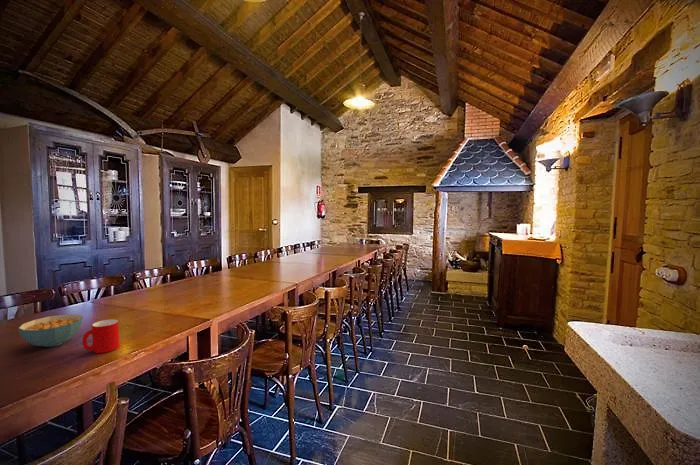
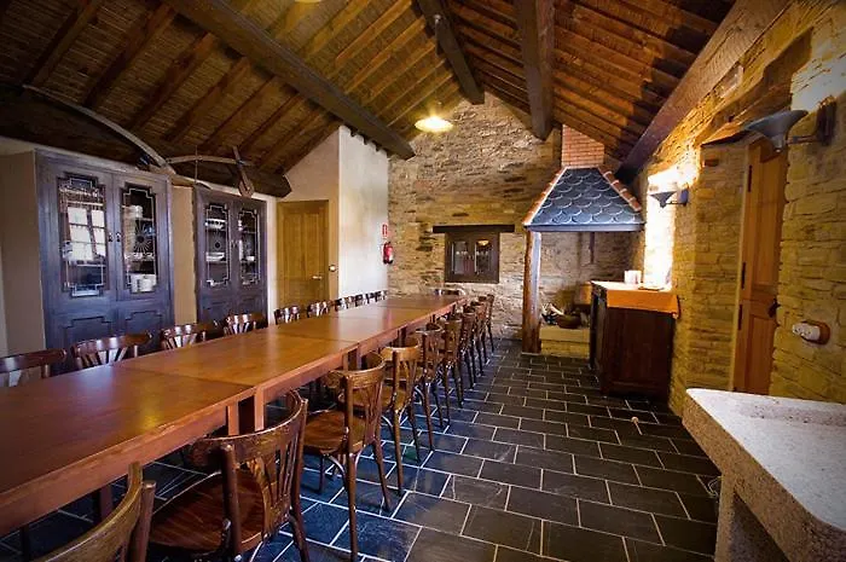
- cereal bowl [17,313,84,348]
- cup [82,318,120,354]
